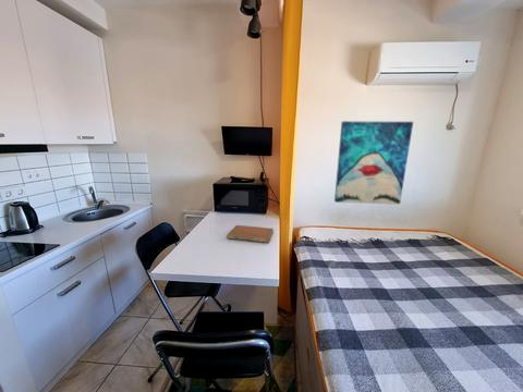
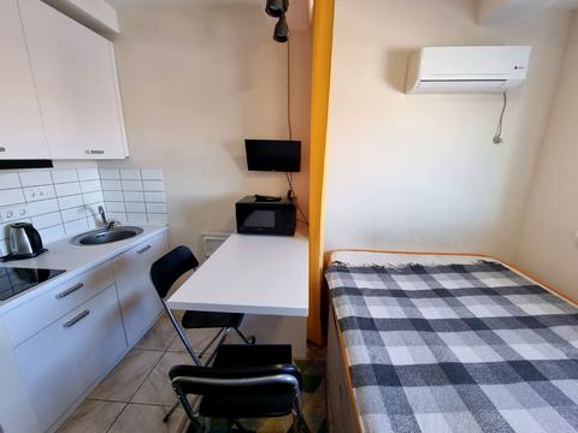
- notebook [226,224,275,244]
- wall art [333,120,414,206]
